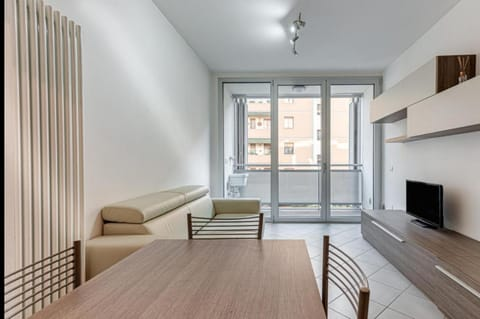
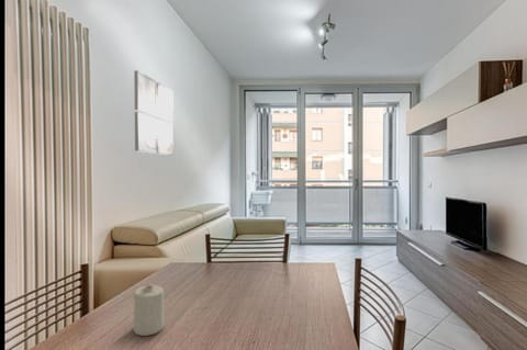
+ candle [132,283,165,337]
+ wall art [133,69,175,156]
